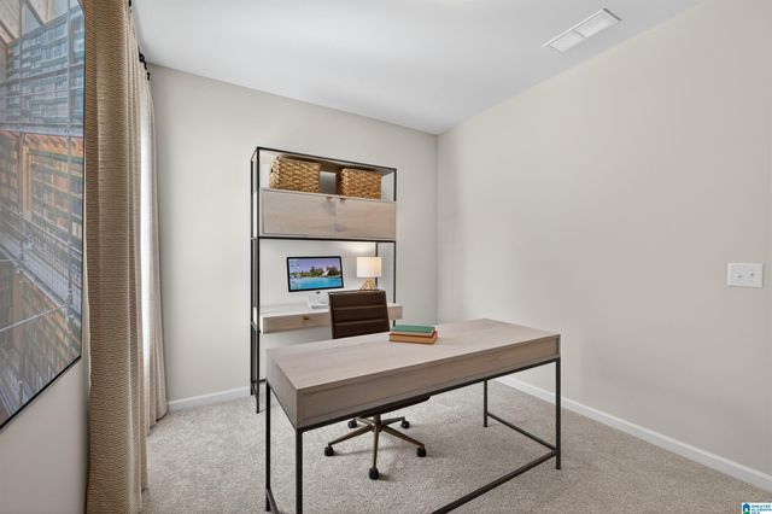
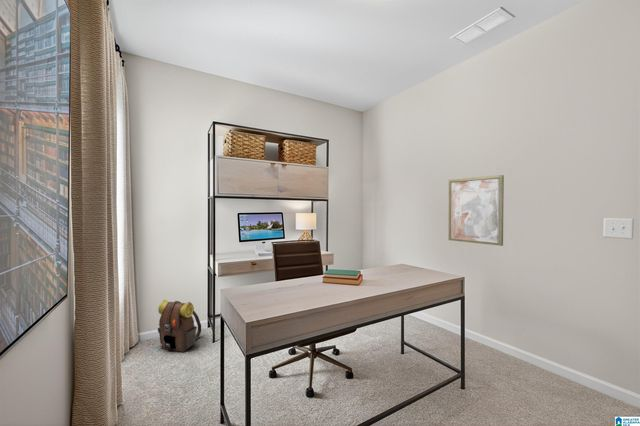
+ wall art [447,174,505,247]
+ backpack [157,298,202,353]
